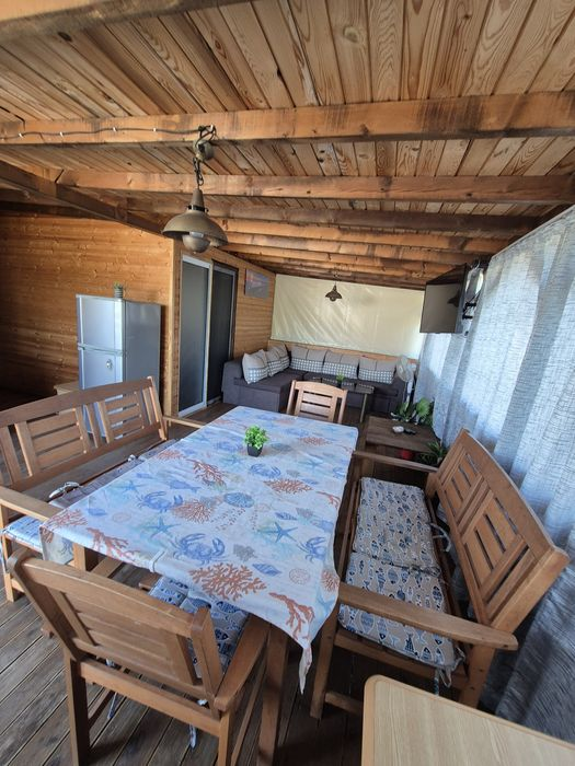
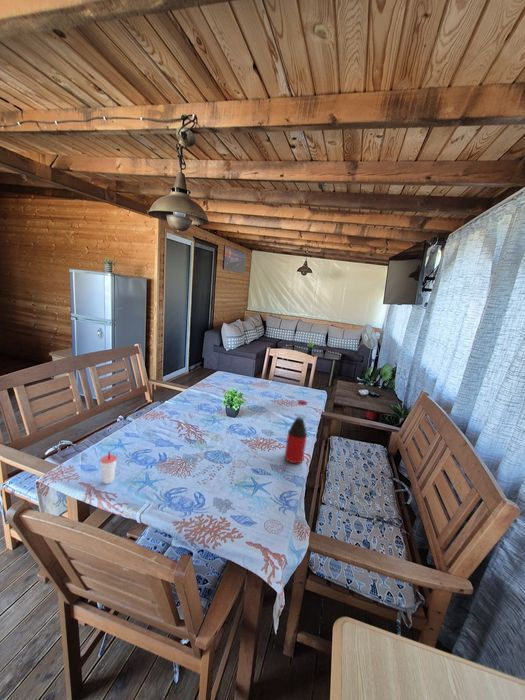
+ bottle [284,399,308,464]
+ cup [99,450,118,485]
